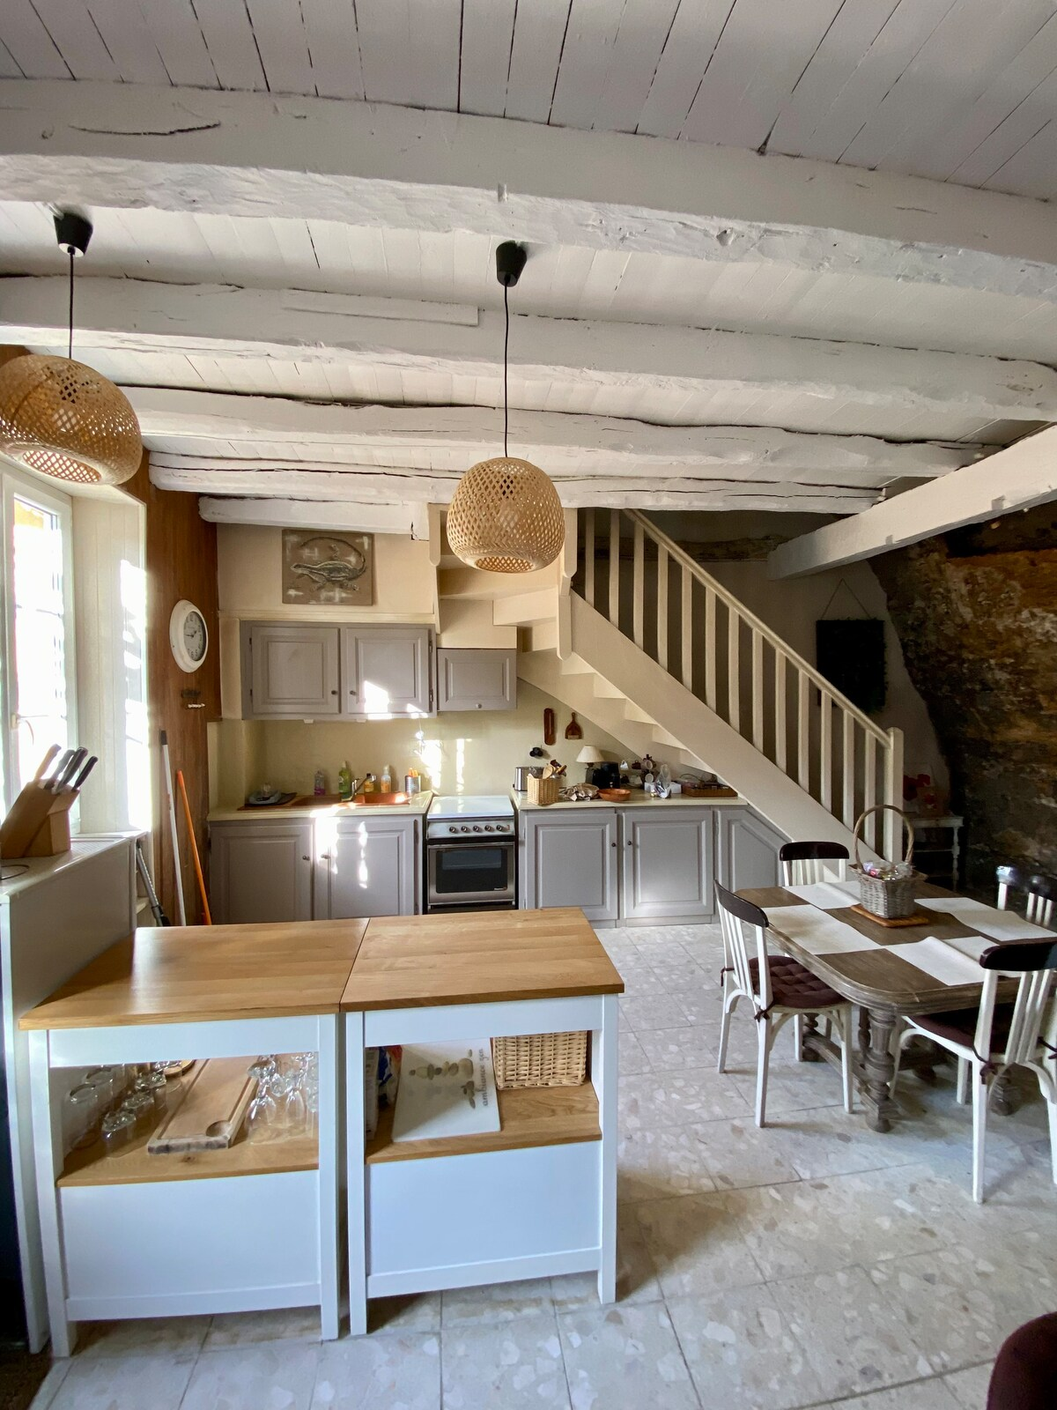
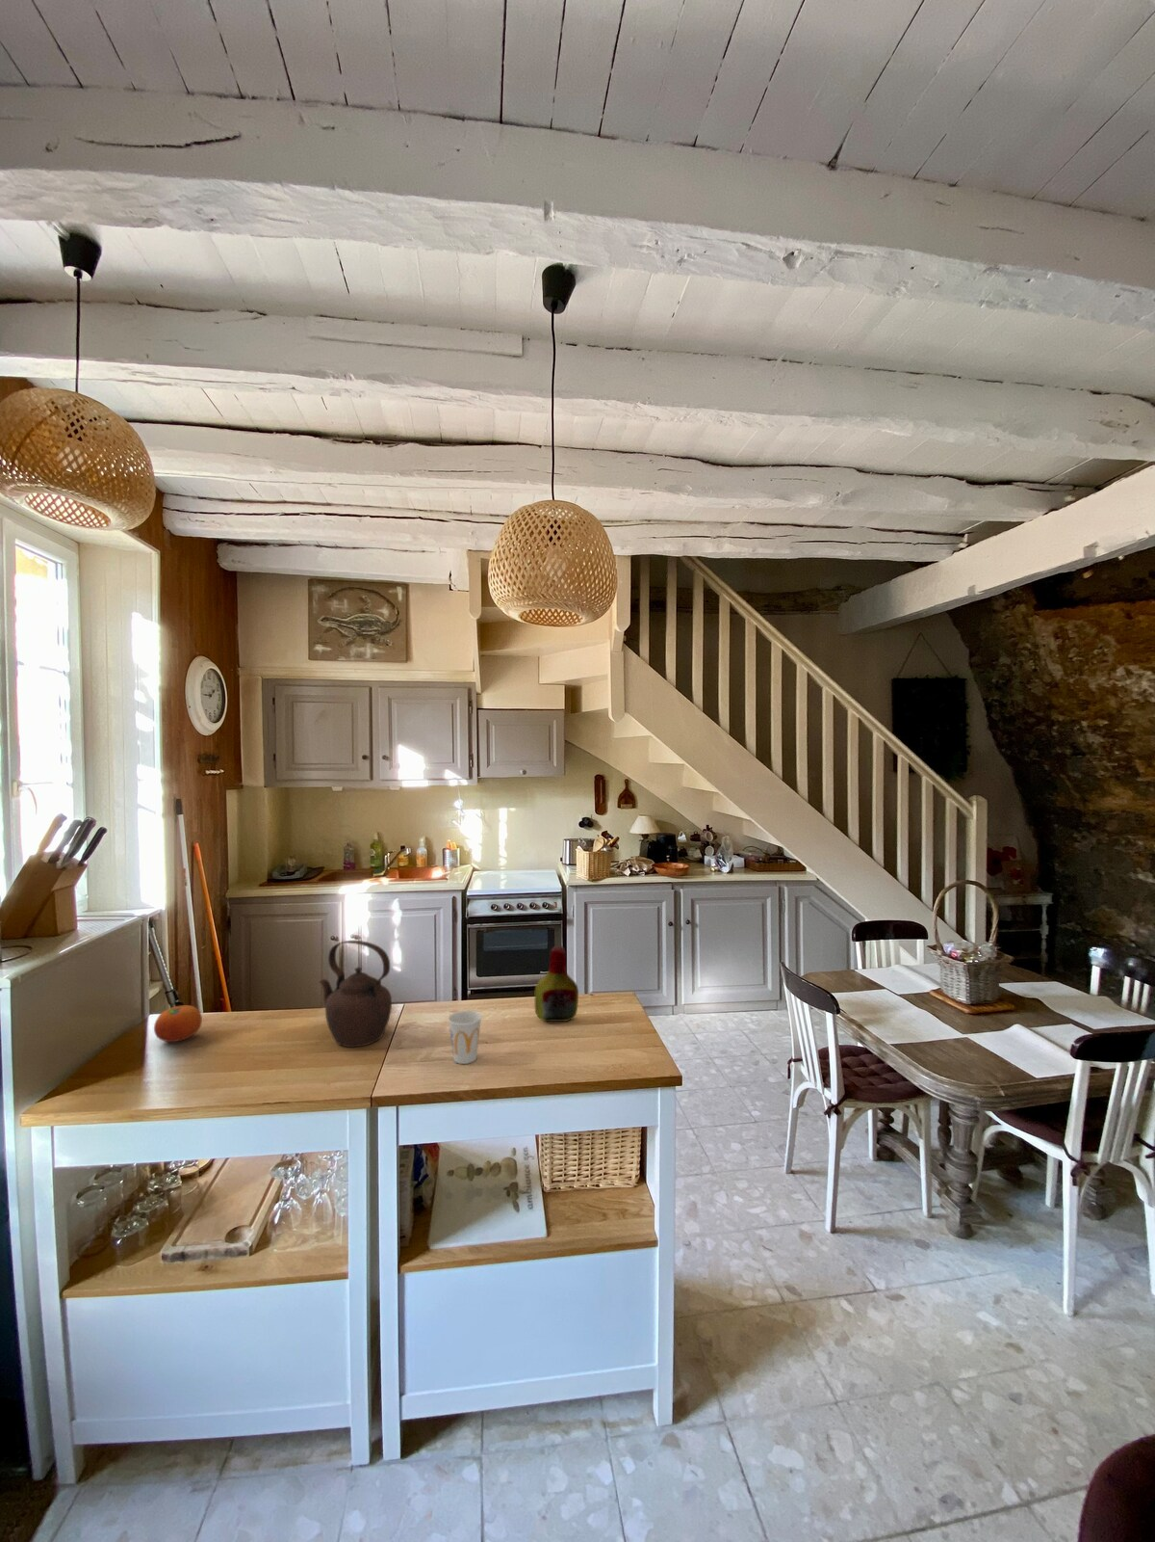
+ fruit [153,1004,203,1043]
+ cup [448,1010,483,1065]
+ teapot [318,940,393,1048]
+ bottle [534,946,580,1022]
